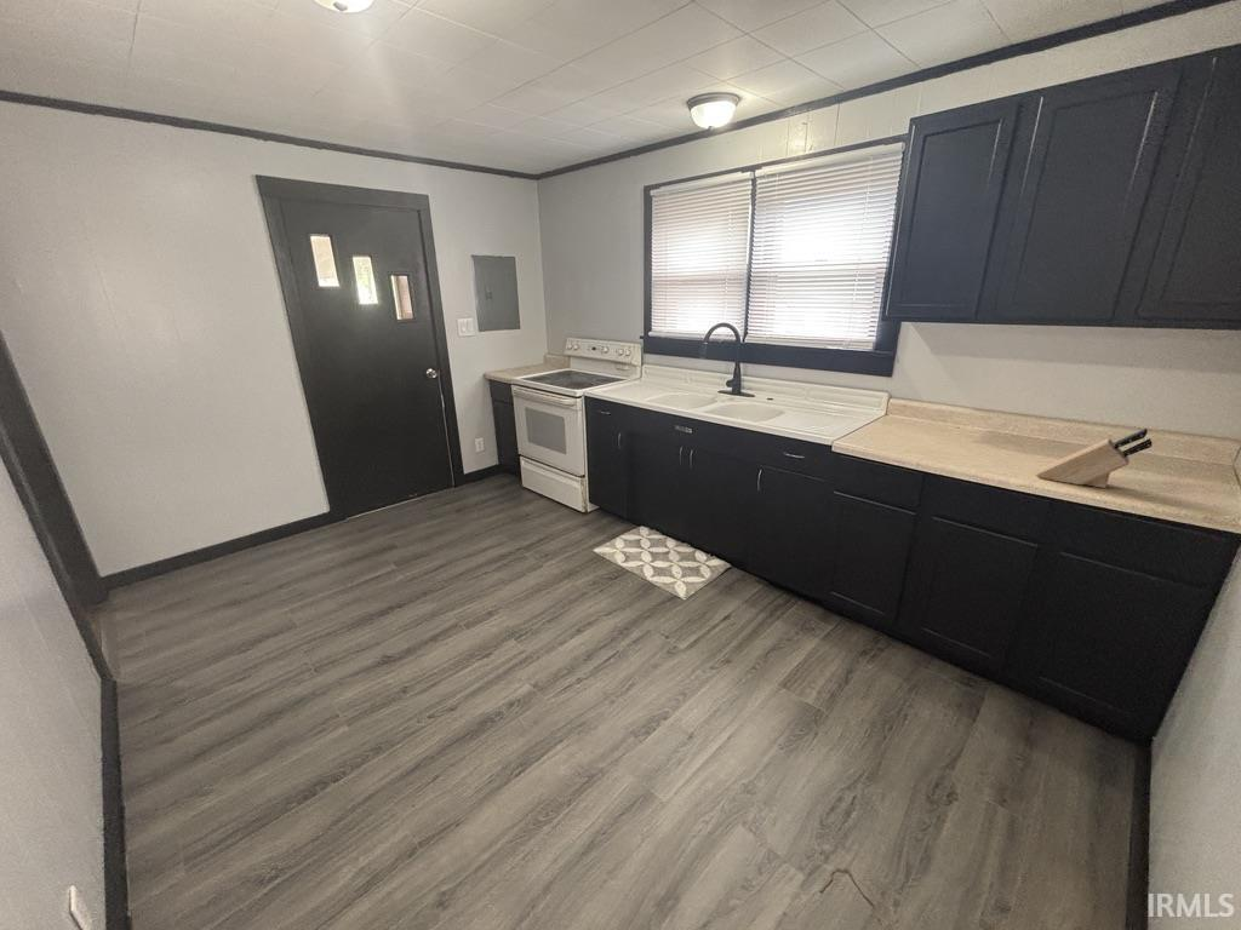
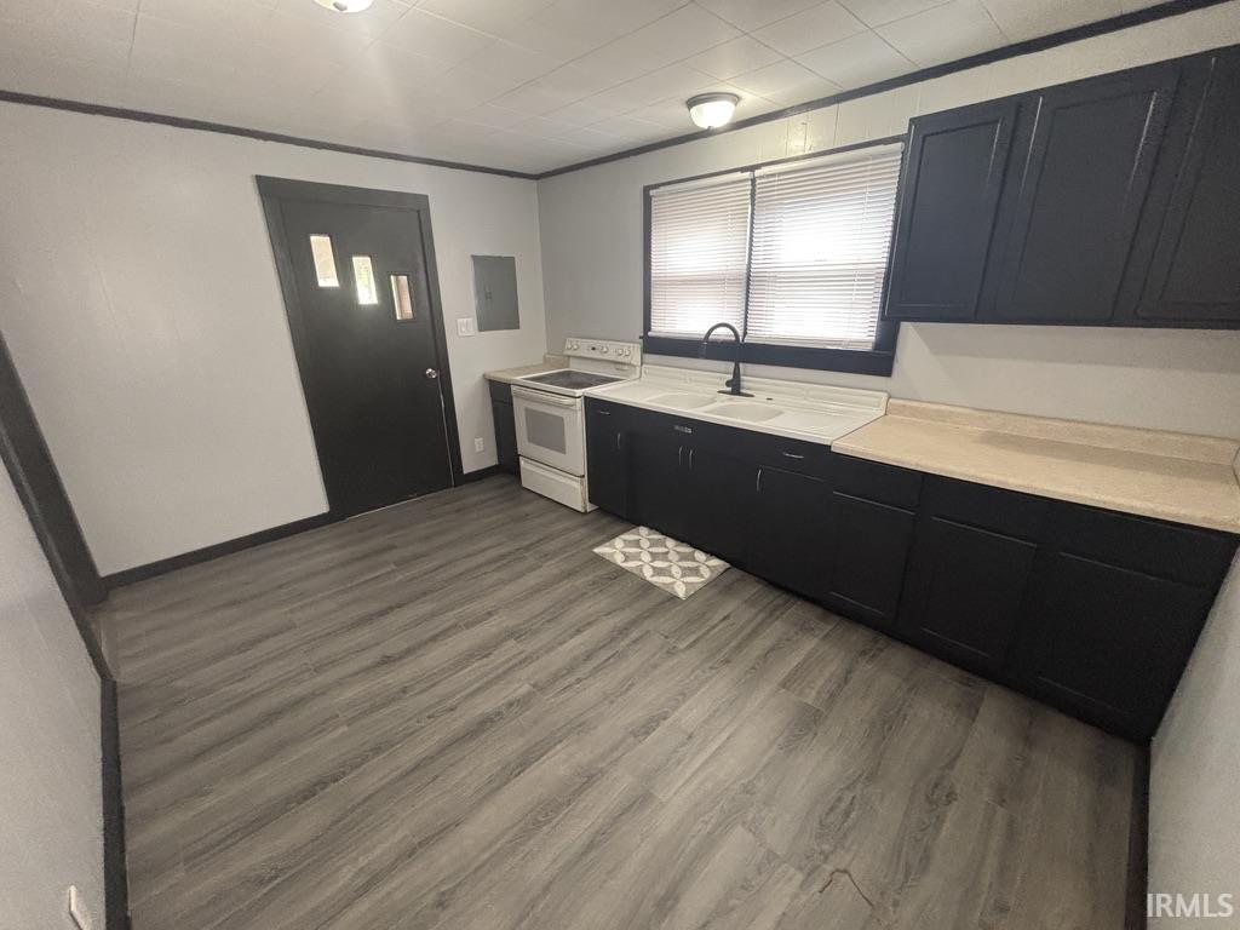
- knife block [1035,427,1154,489]
